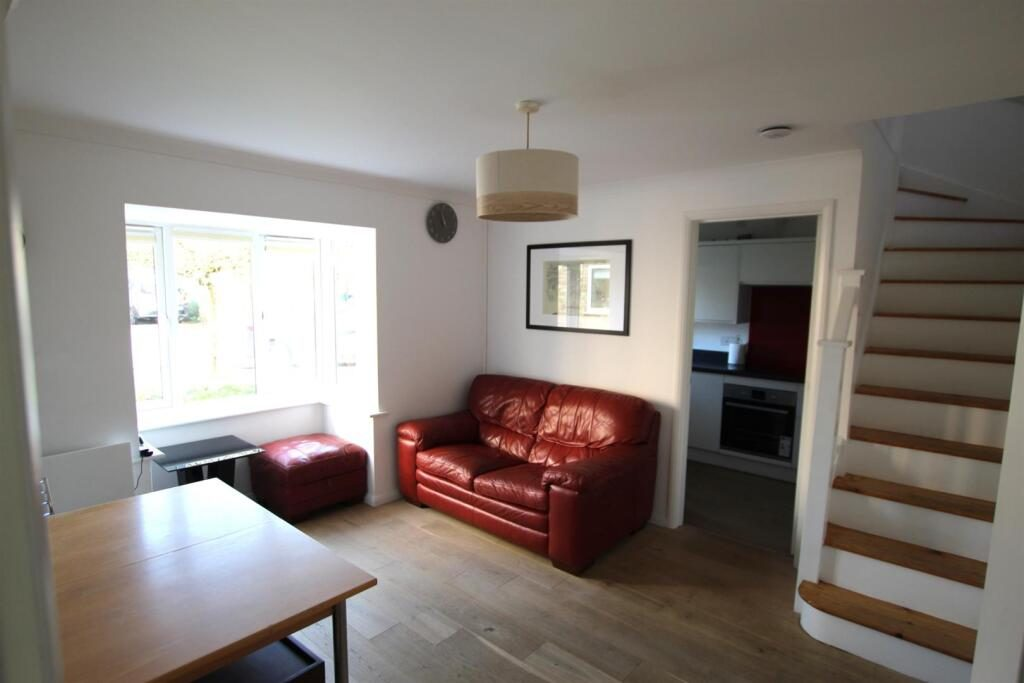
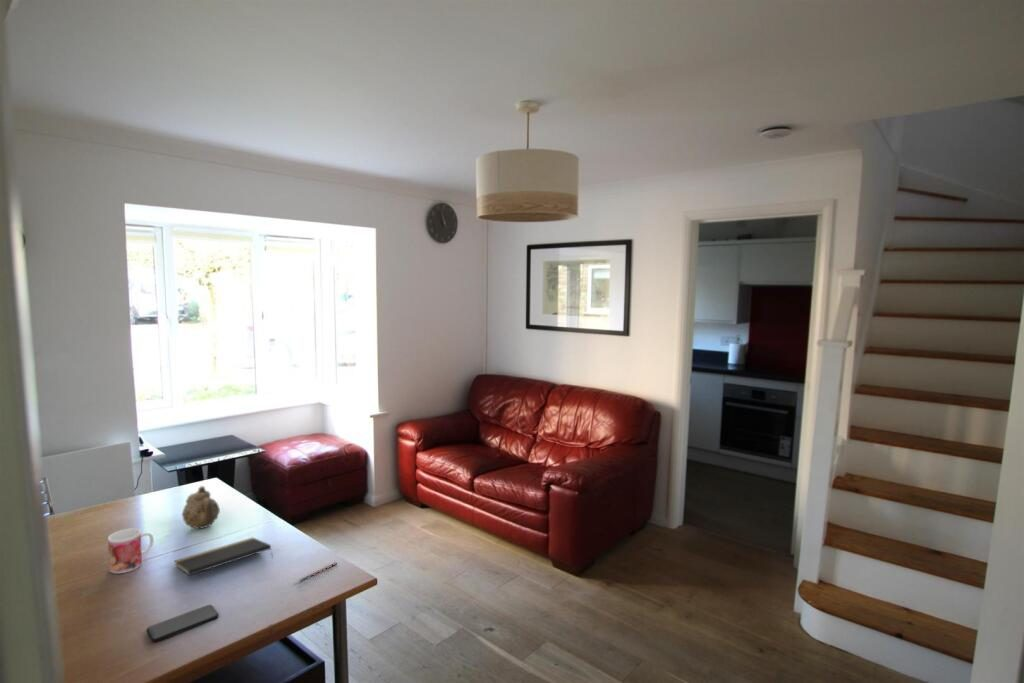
+ notepad [174,536,274,576]
+ pen [293,561,339,585]
+ teapot [181,485,221,530]
+ smartphone [145,604,220,643]
+ mug [107,528,154,574]
